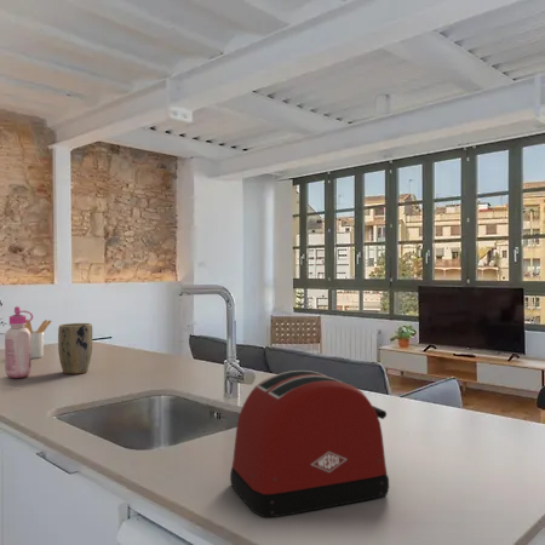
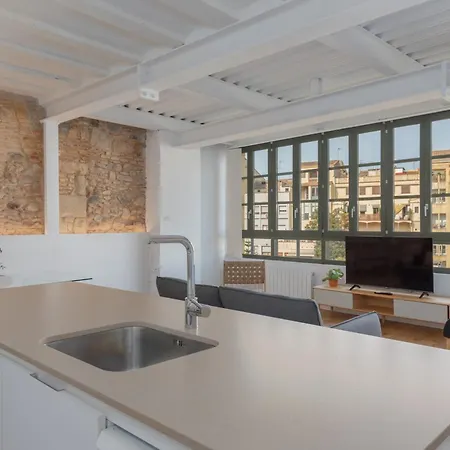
- glue bottle [4,305,34,380]
- plant pot [57,322,93,375]
- utensil holder [24,319,53,360]
- toaster [229,369,390,518]
